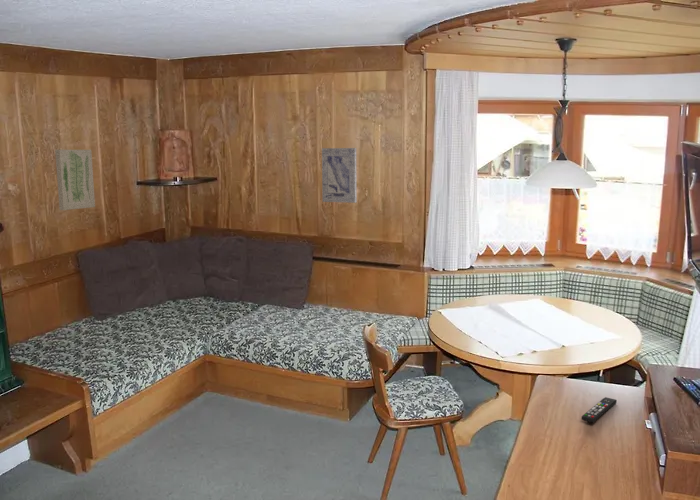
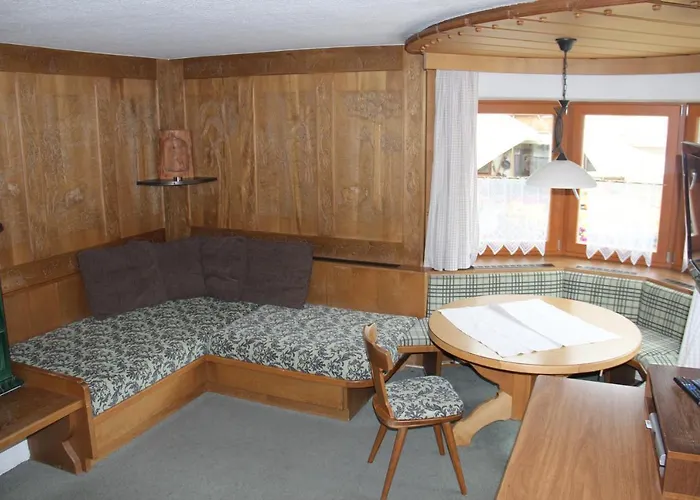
- remote control [580,396,618,423]
- wall art [54,149,96,211]
- wall art [321,147,358,204]
